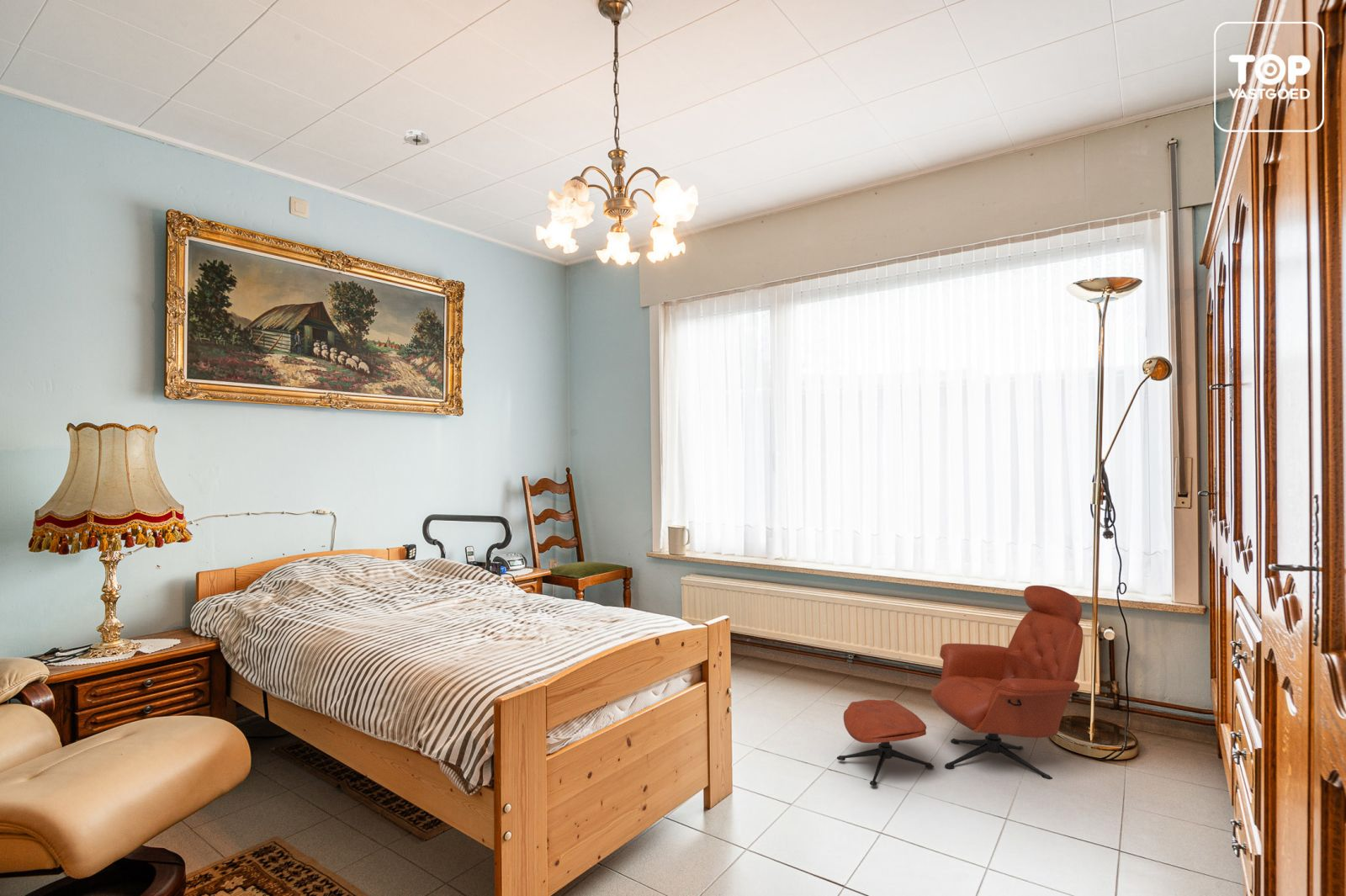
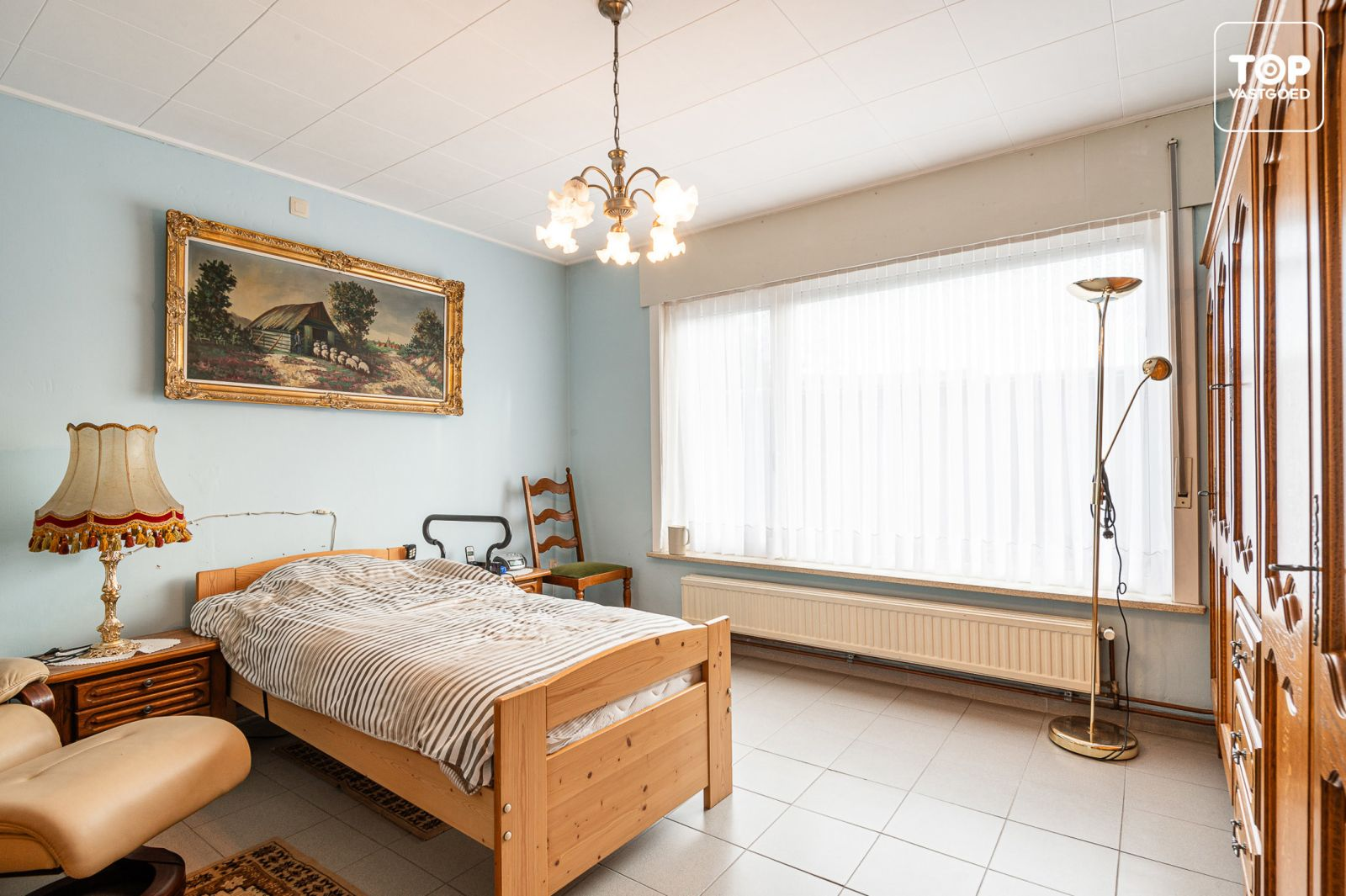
- smoke detector [402,129,431,146]
- armchair [836,585,1084,787]
